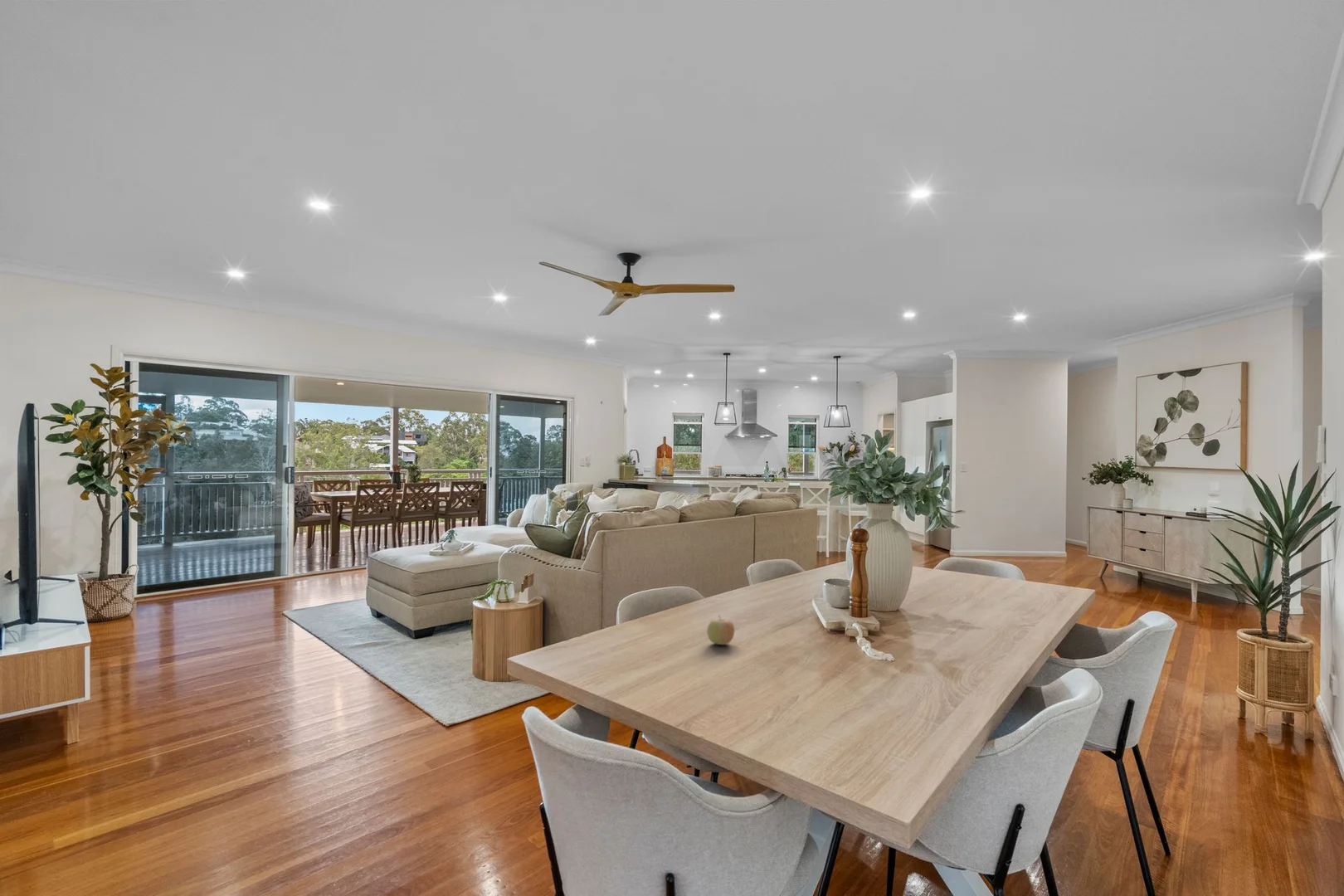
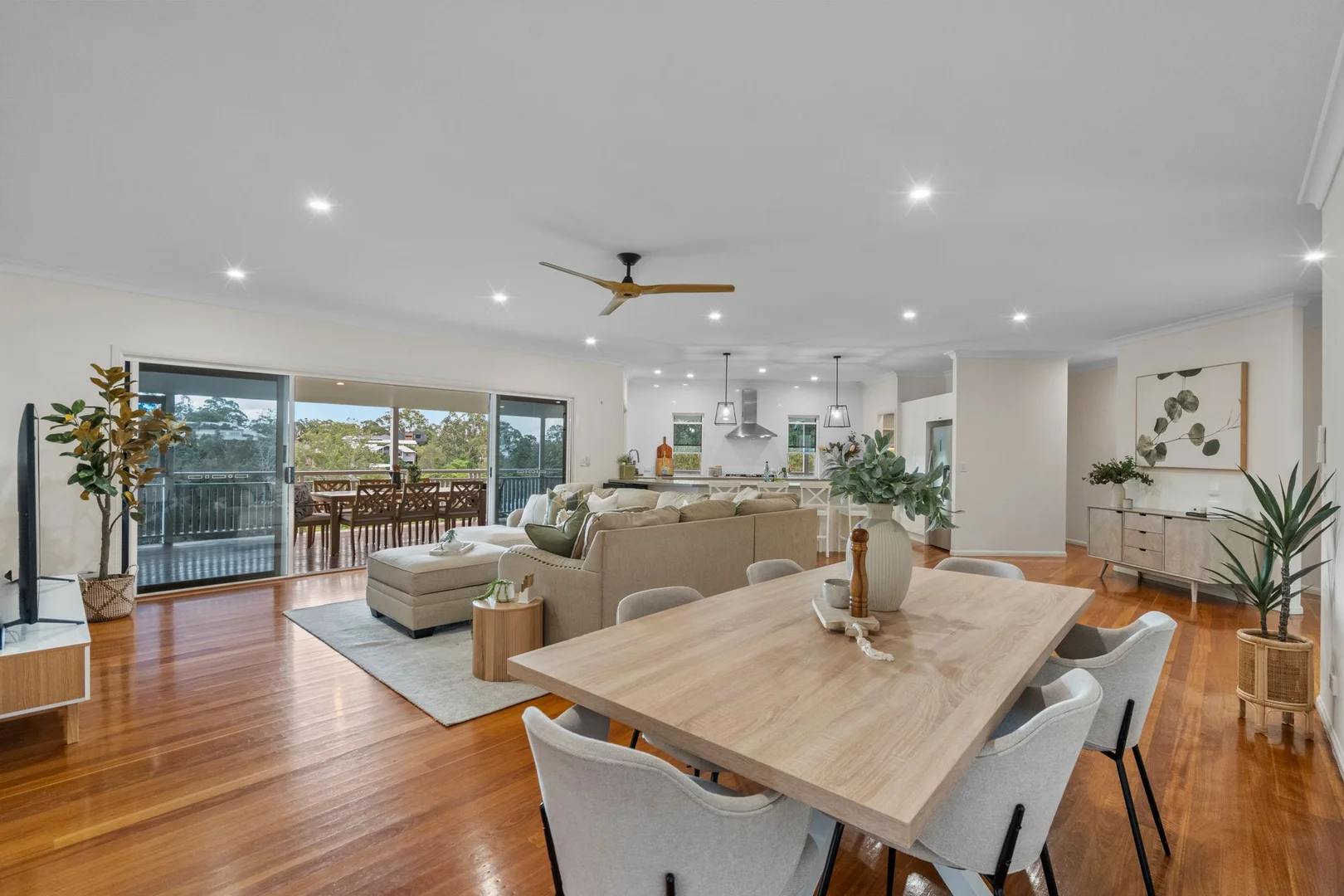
- fruit [706,615,735,645]
